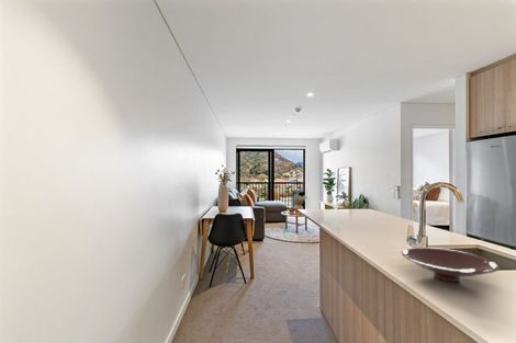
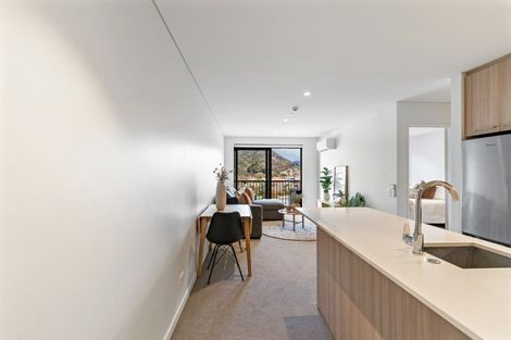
- bowl [401,247,500,283]
